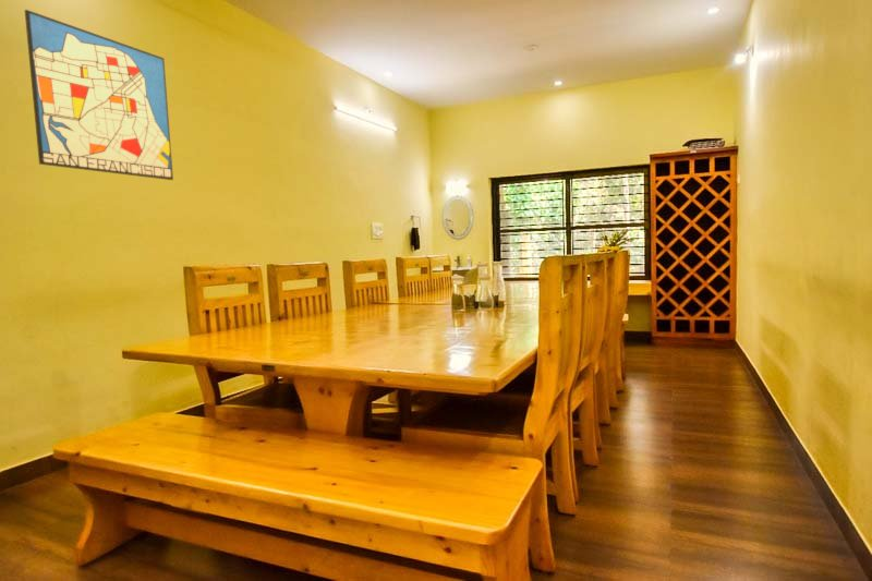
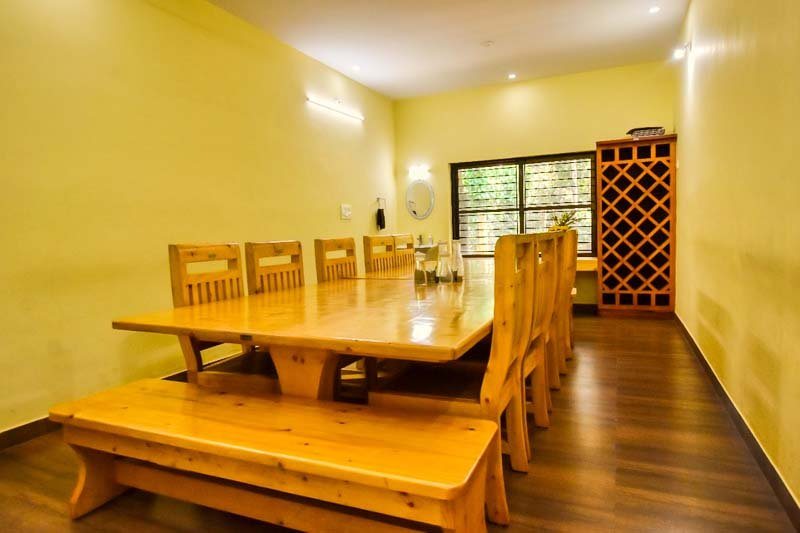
- wall art [24,9,174,181]
